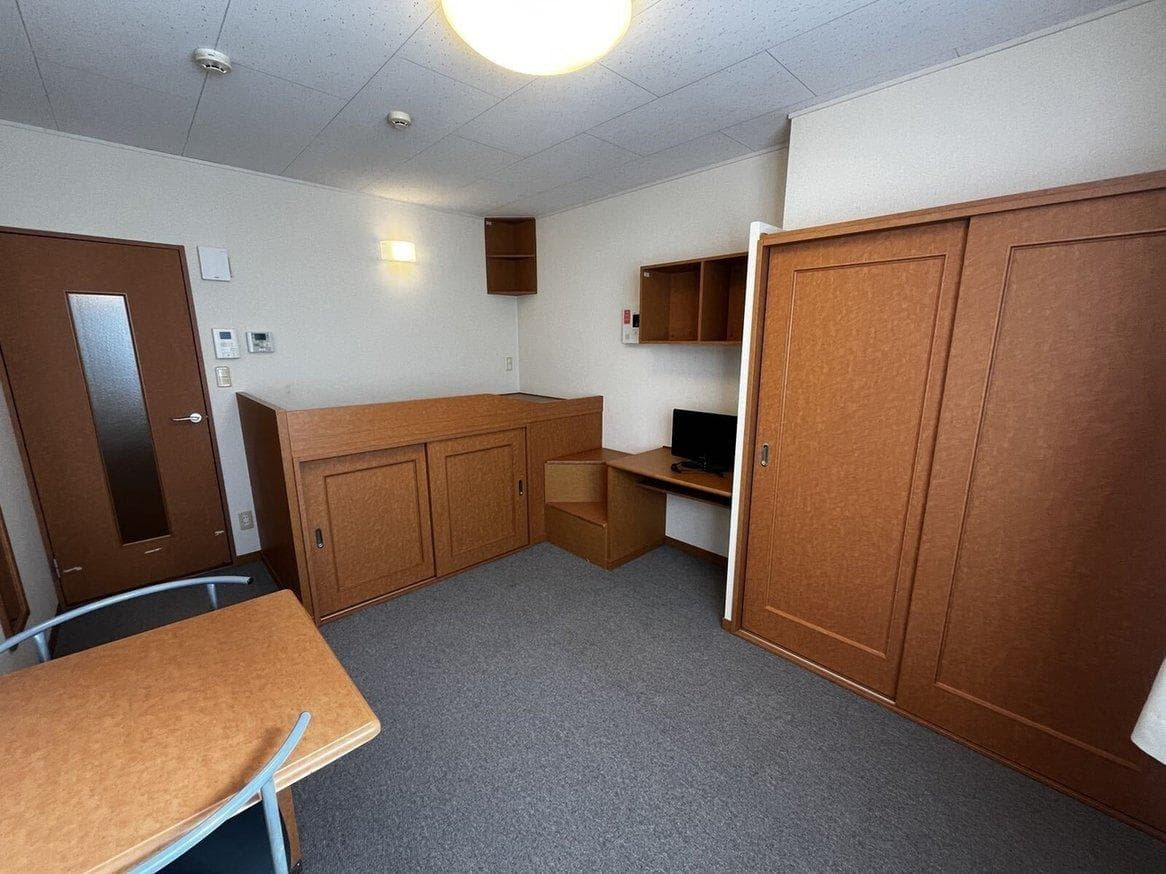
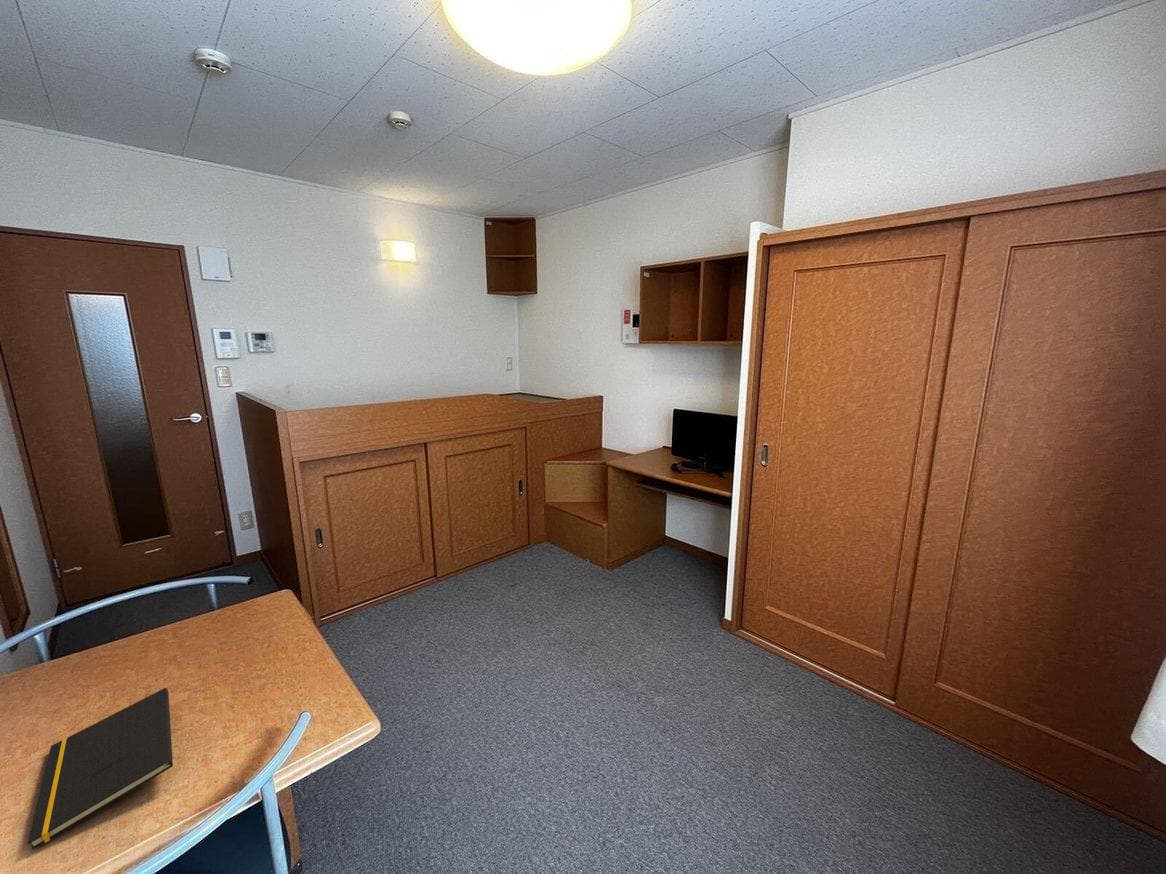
+ notepad [27,687,174,851]
